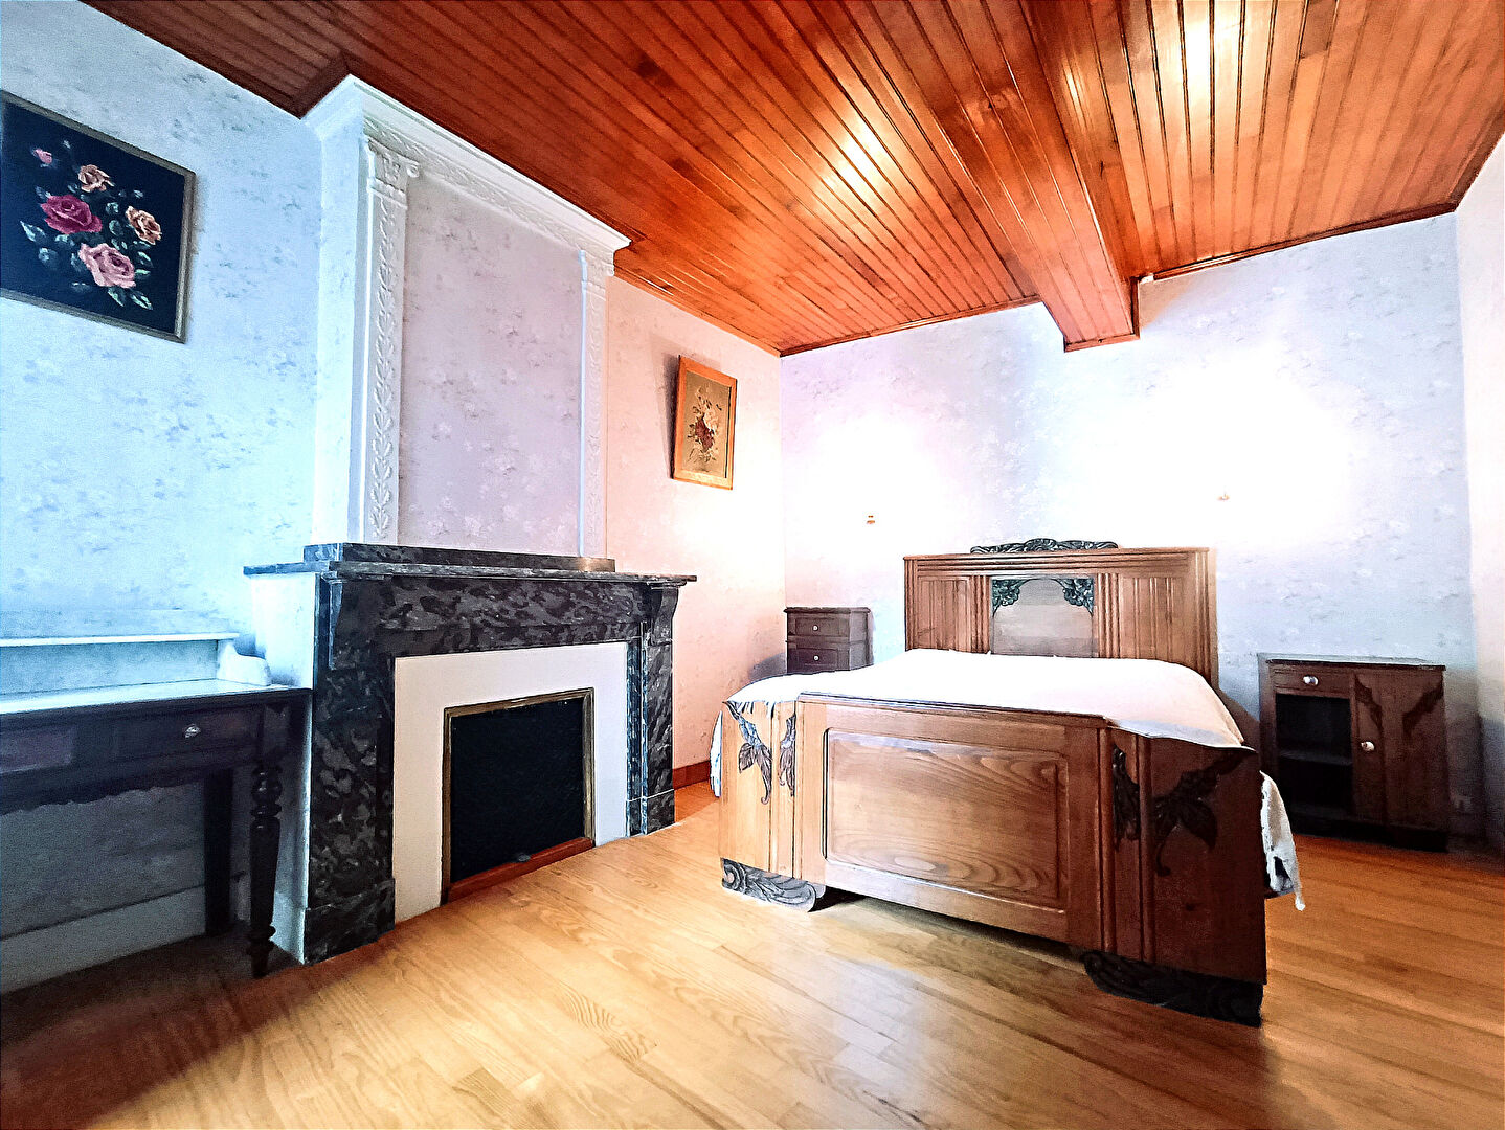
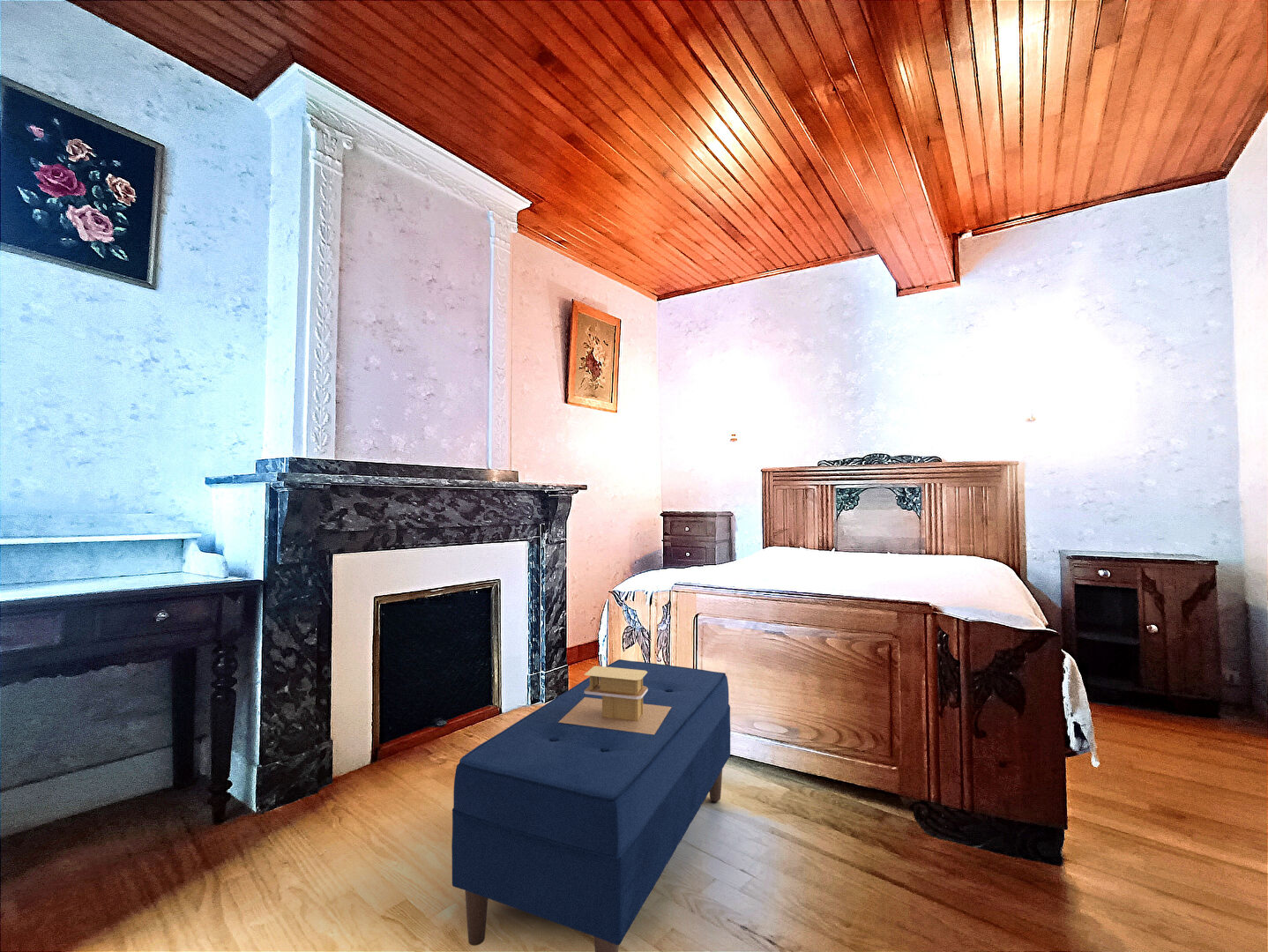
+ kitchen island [559,665,671,734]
+ bench [451,658,731,952]
